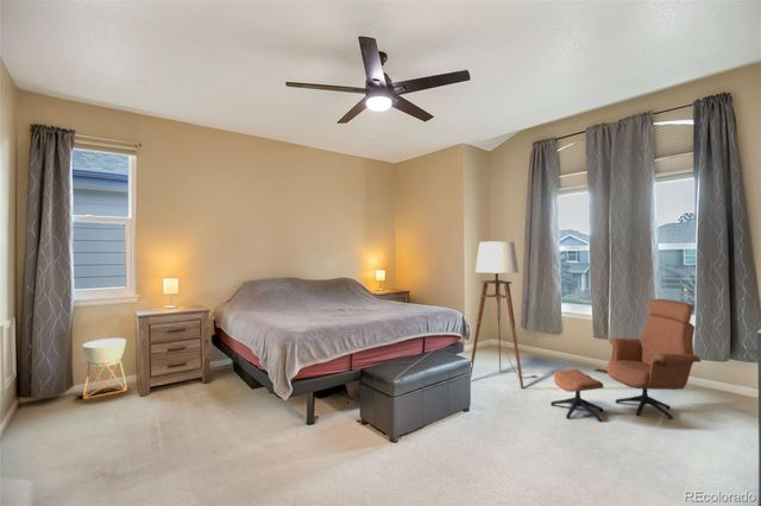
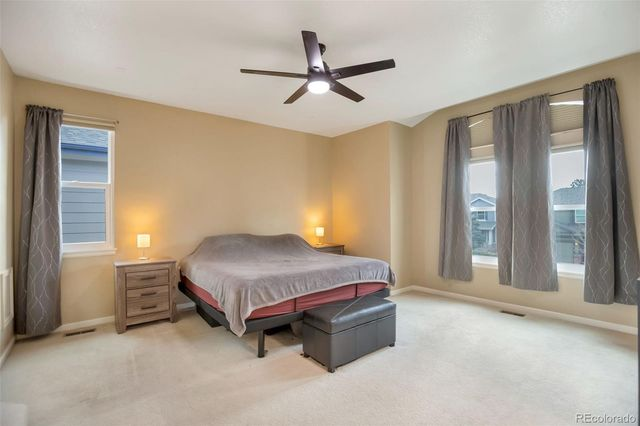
- planter [82,337,128,400]
- floor lamp [470,240,539,390]
- armchair [549,298,703,423]
